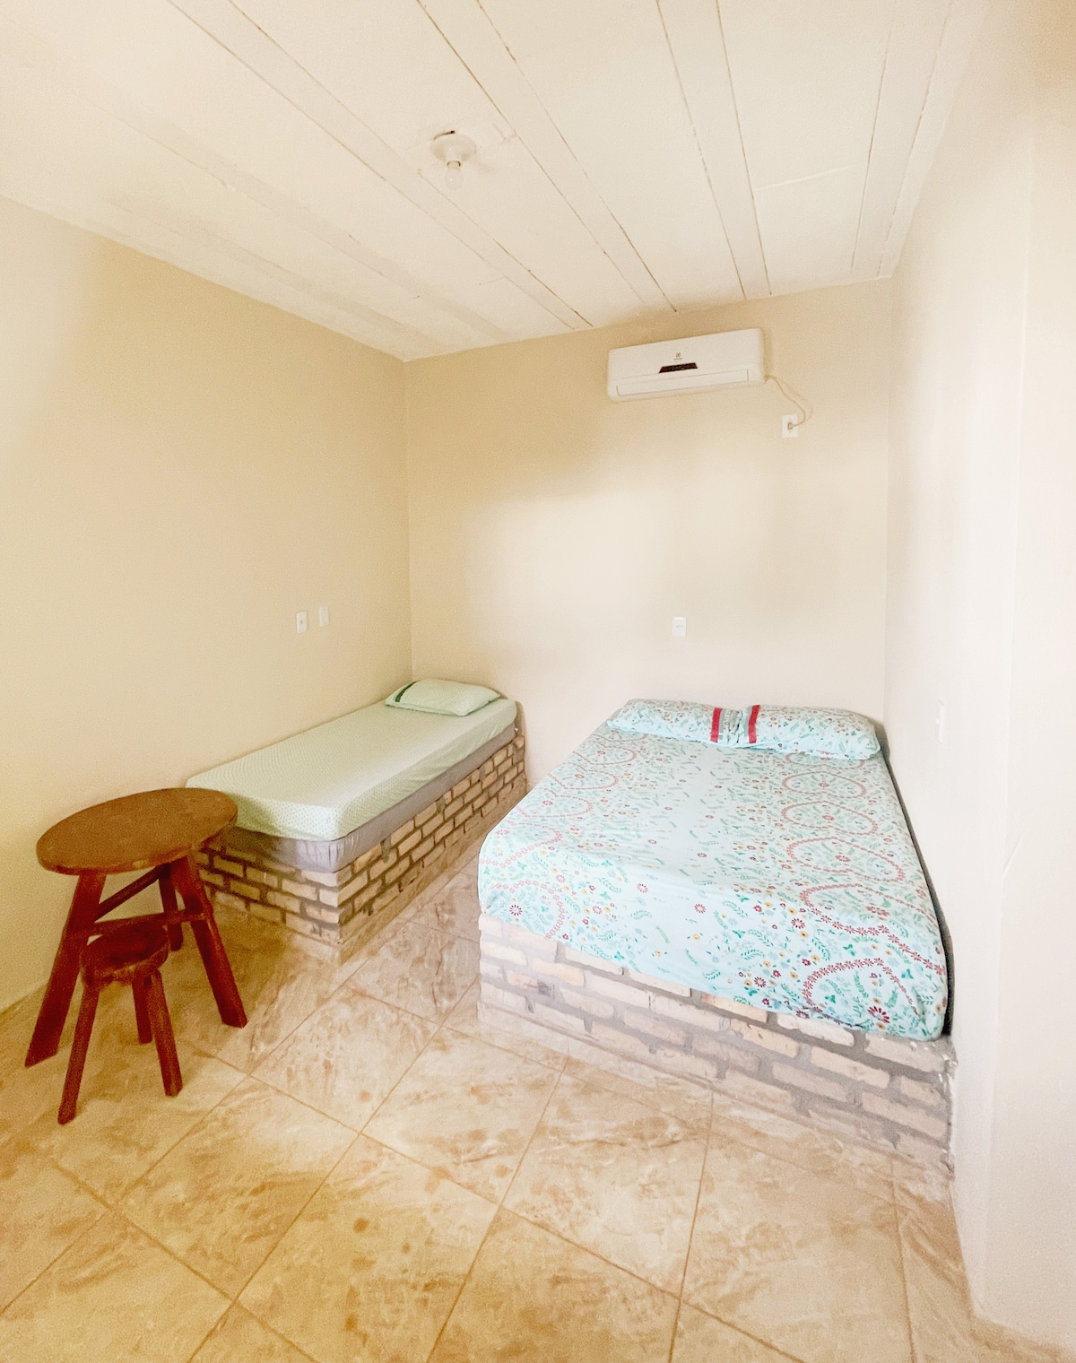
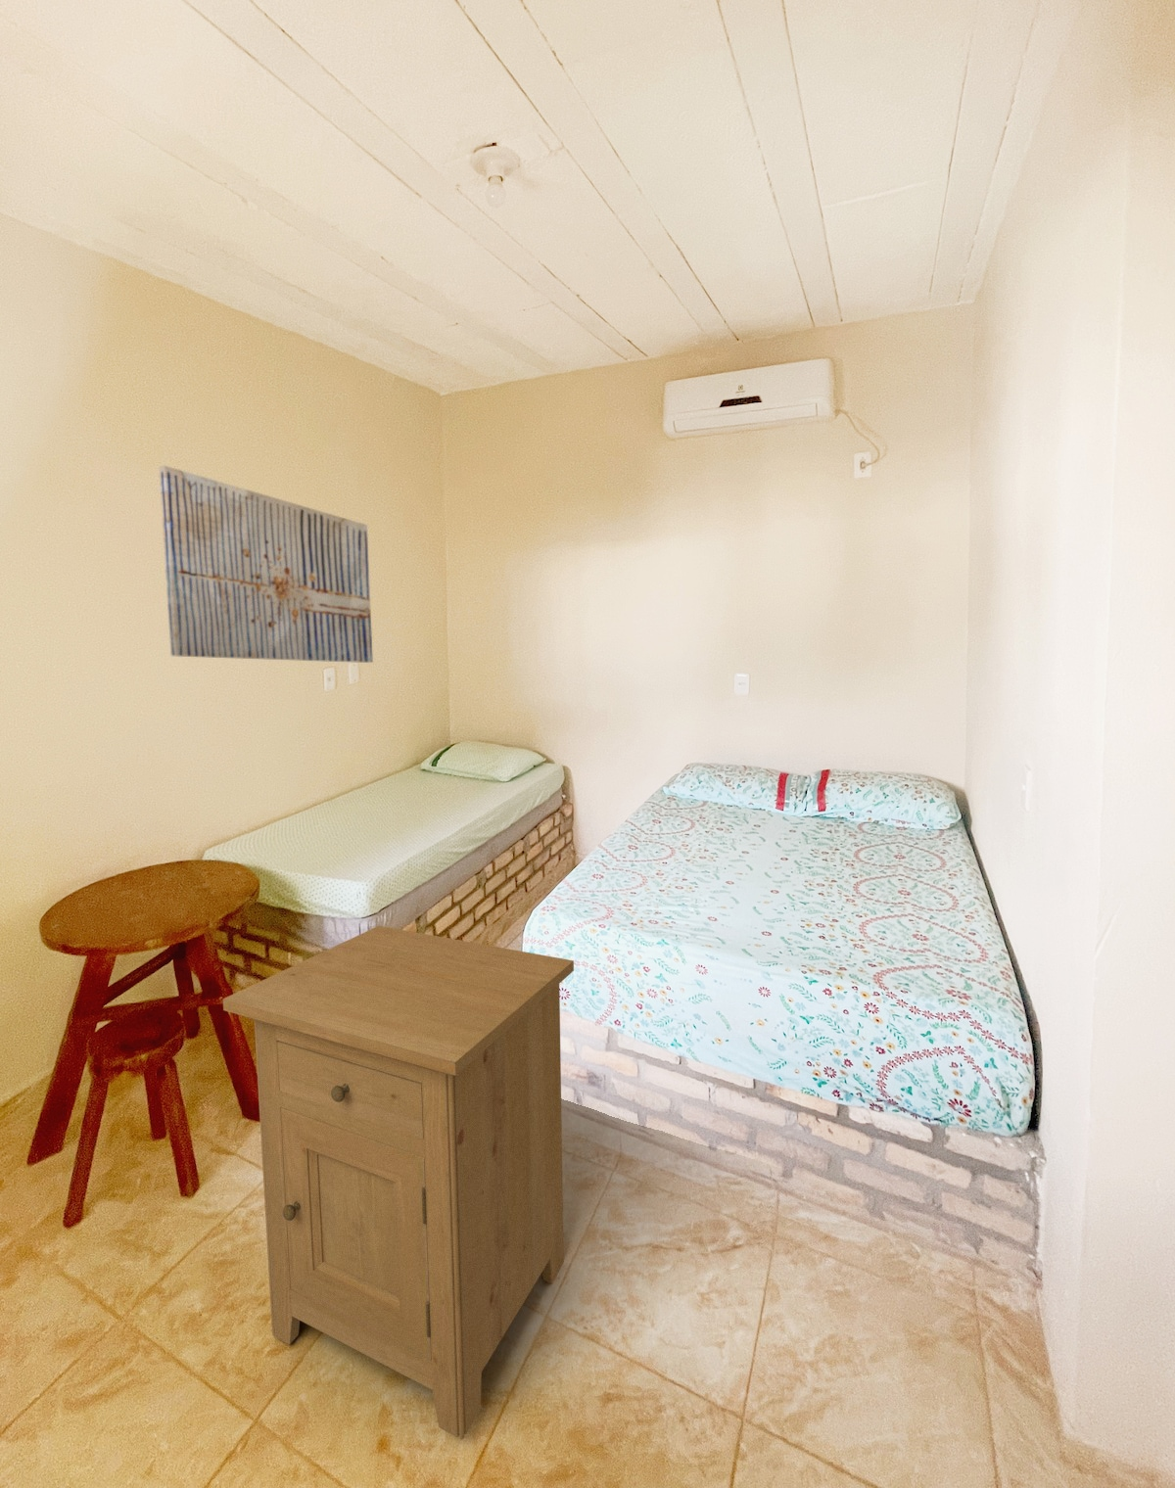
+ wall art [158,465,374,664]
+ nightstand [222,925,575,1441]
